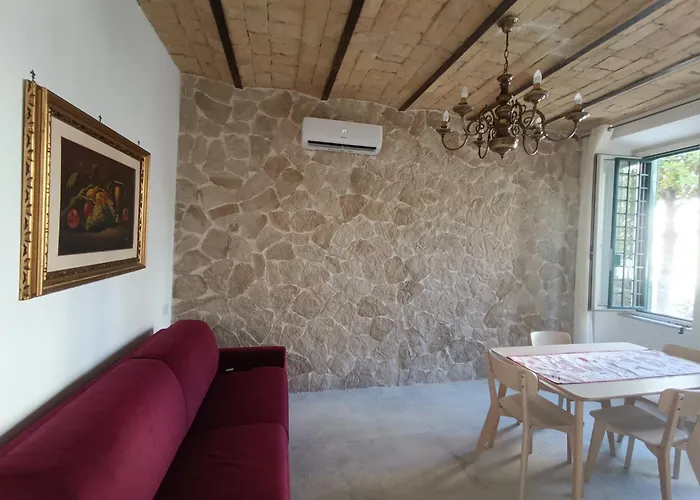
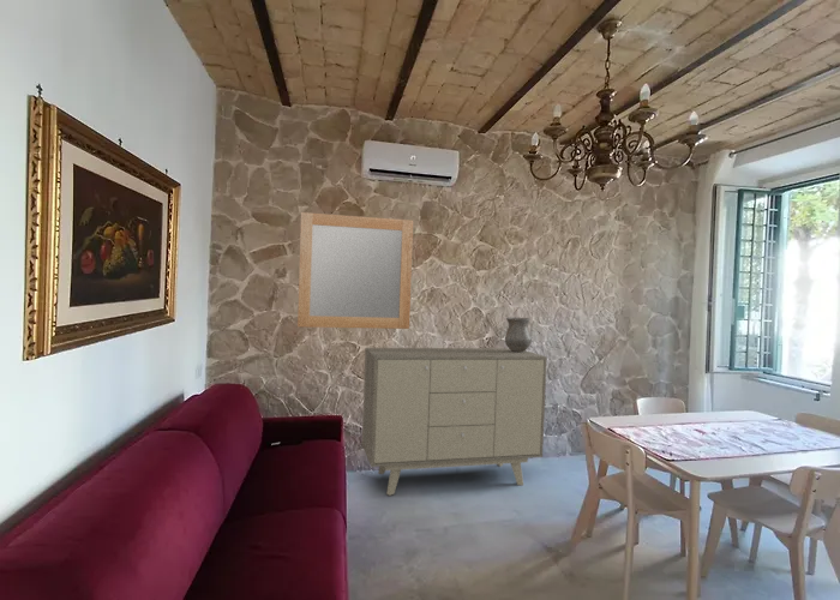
+ sideboard [361,347,548,497]
+ home mirror [296,211,414,330]
+ vase [504,316,533,353]
